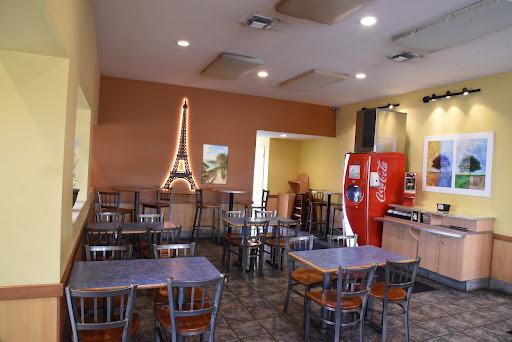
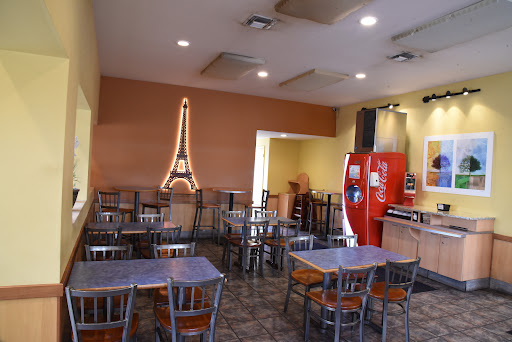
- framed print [200,143,230,185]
